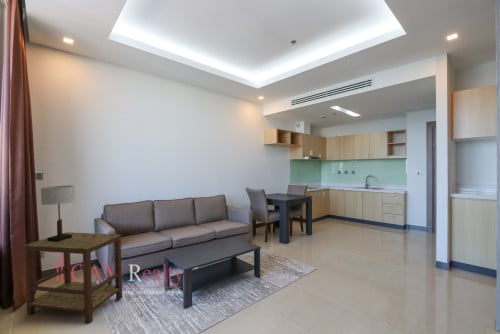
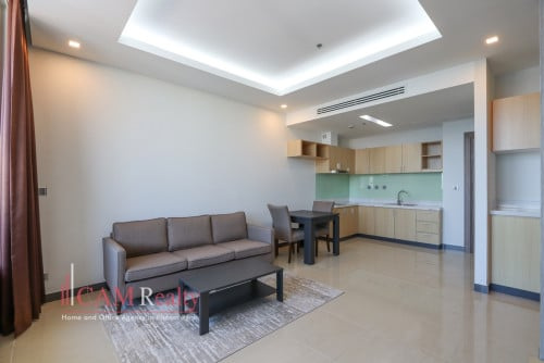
- table lamp [40,184,76,242]
- side table [23,231,123,325]
